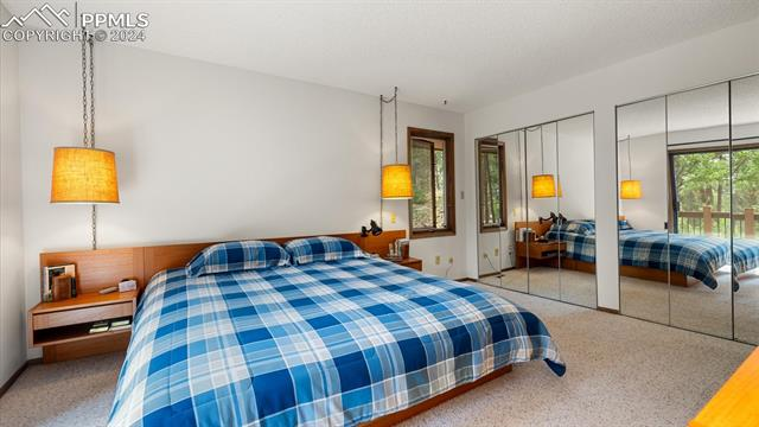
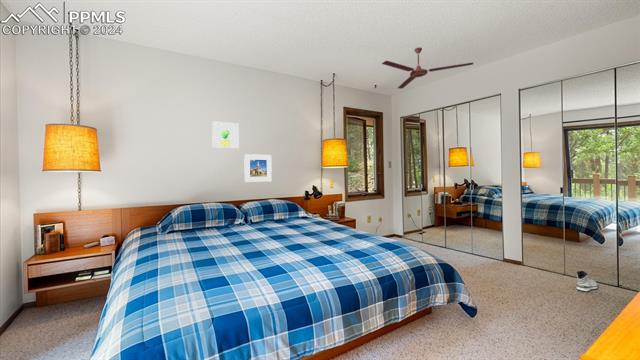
+ ceiling fan [381,46,475,90]
+ sneaker [576,270,599,293]
+ wall art [211,120,240,149]
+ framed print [243,153,273,183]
